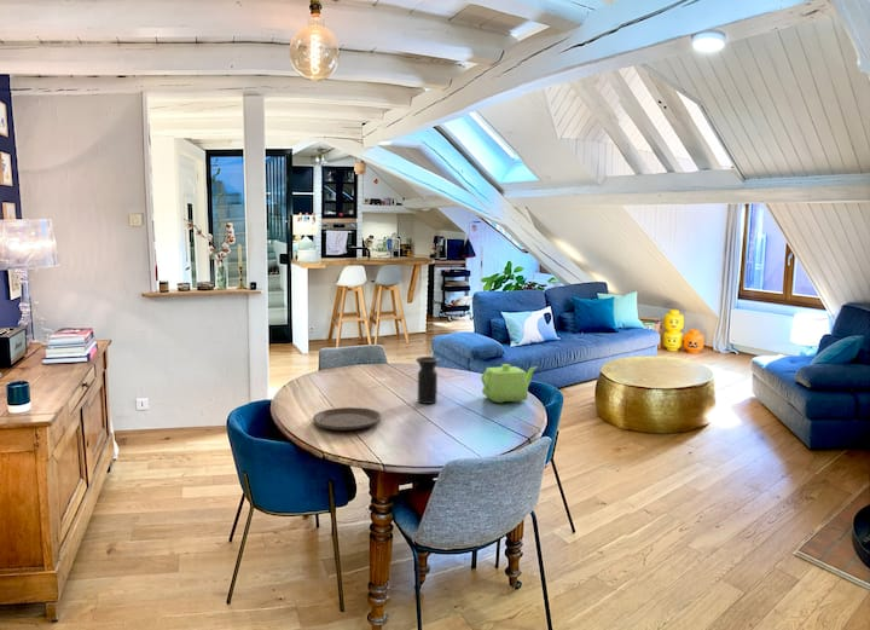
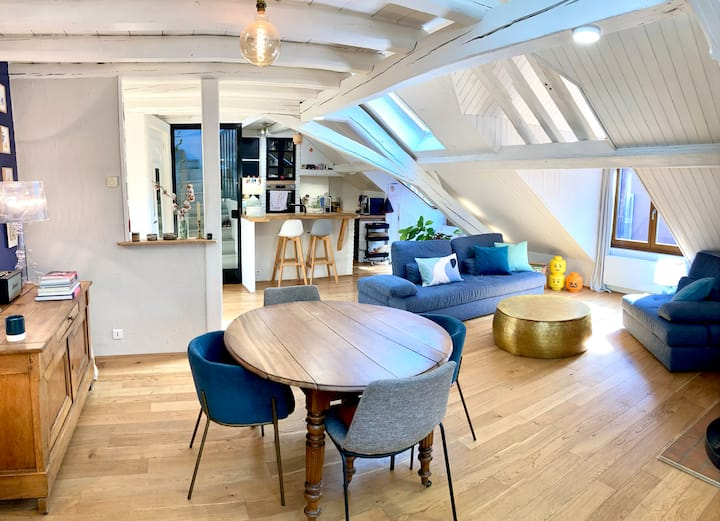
- teapot [480,363,539,404]
- plate [312,406,382,430]
- vase [414,356,441,405]
